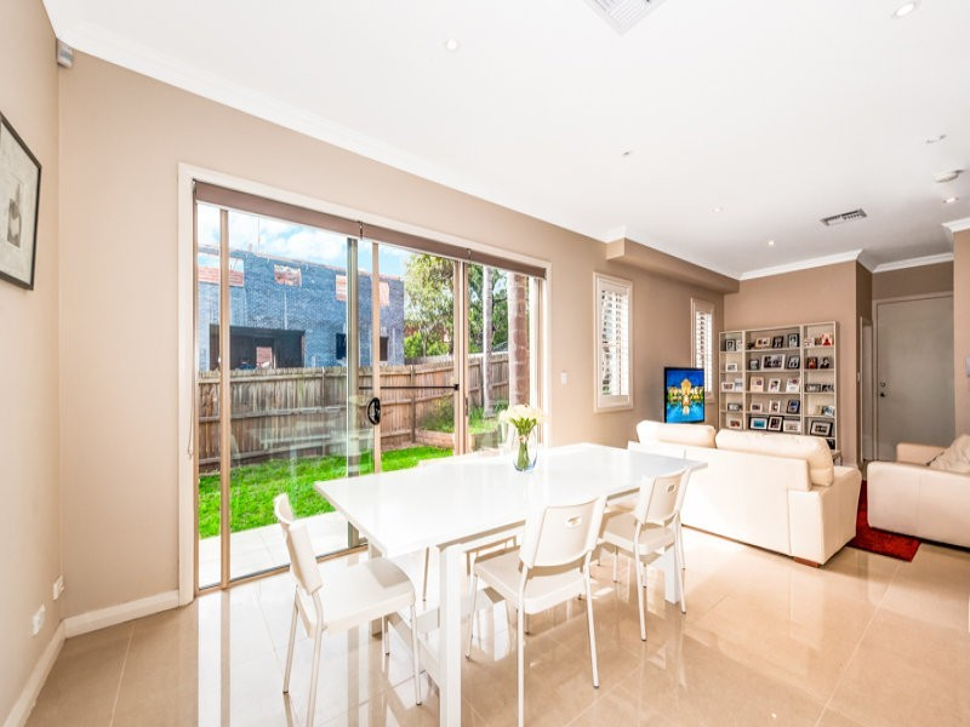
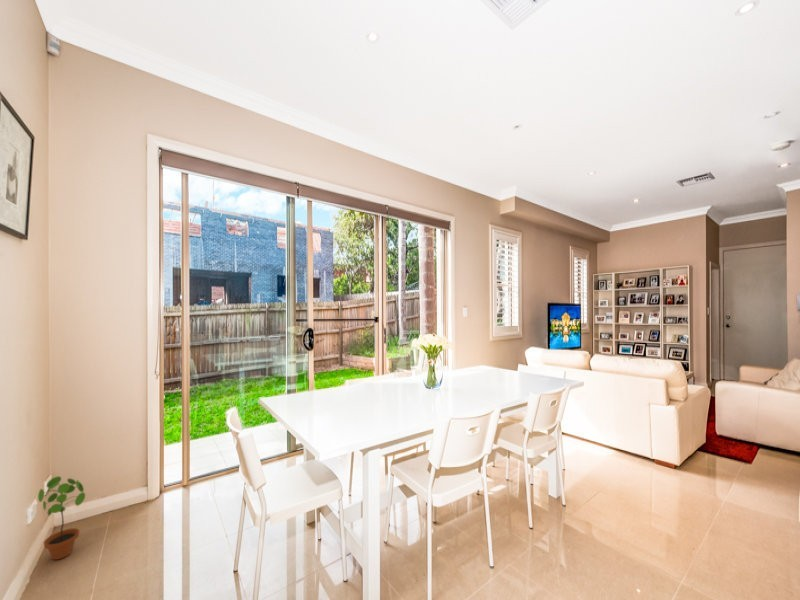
+ potted plant [37,475,86,561]
